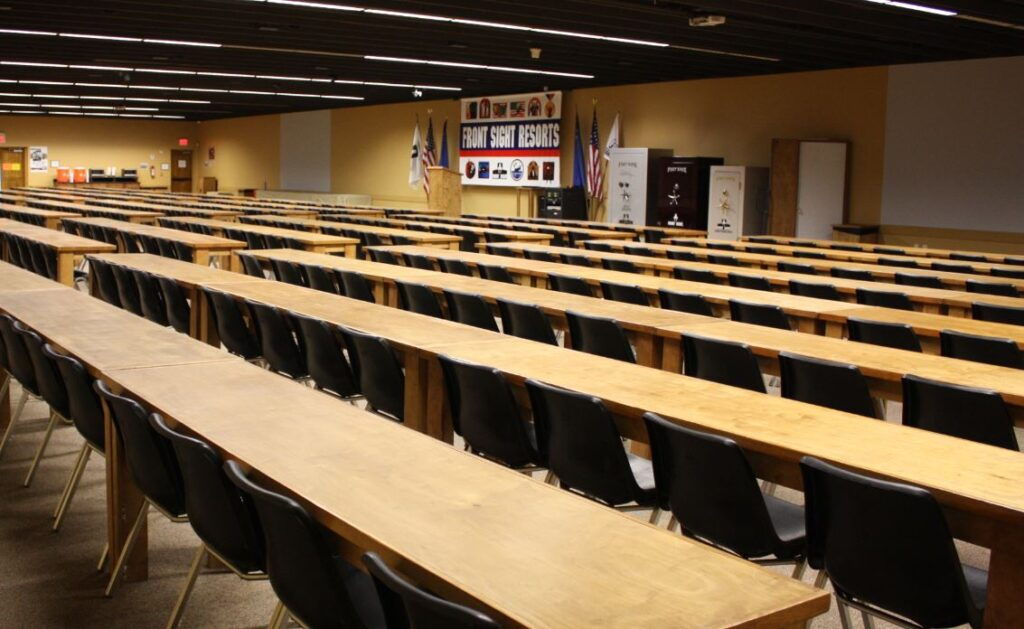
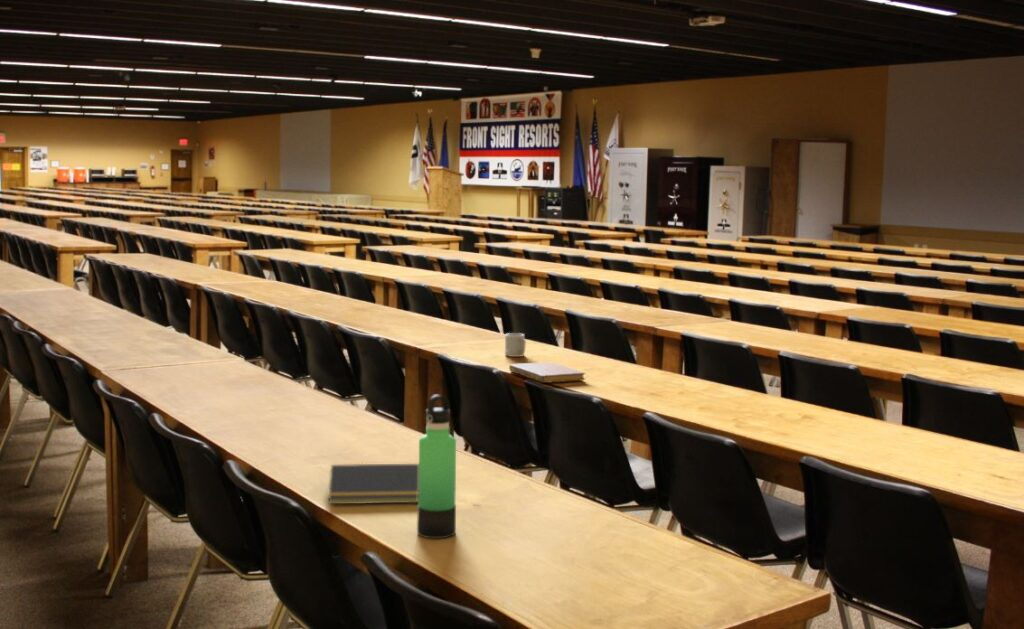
+ notepad [328,463,419,505]
+ cup [504,332,527,358]
+ notebook [508,361,586,384]
+ thermos bottle [416,394,457,539]
